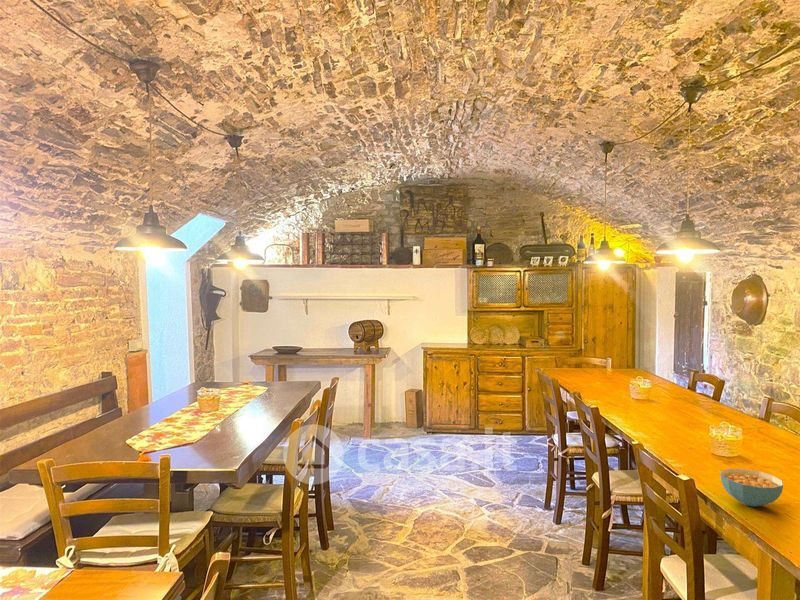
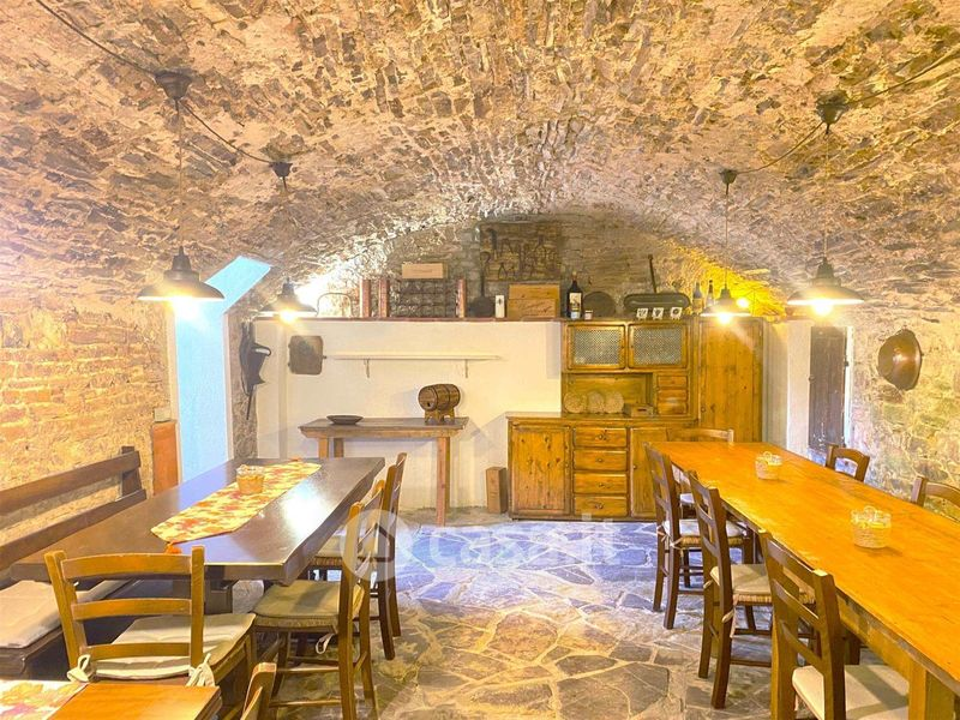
- cereal bowl [720,467,784,508]
